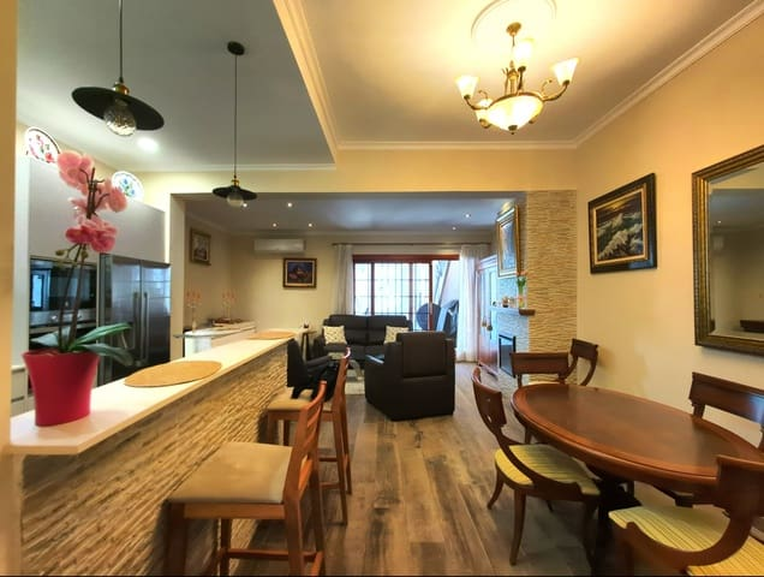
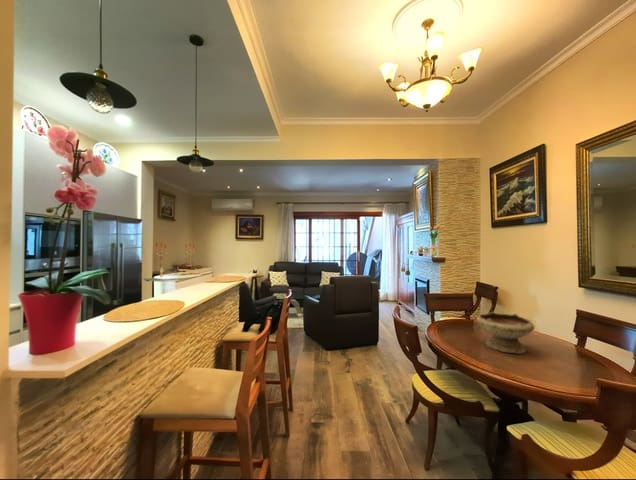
+ bowl [475,311,536,355]
